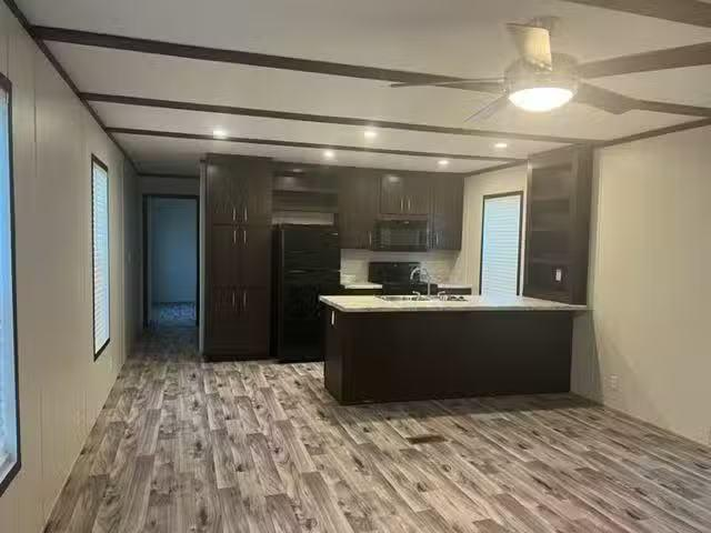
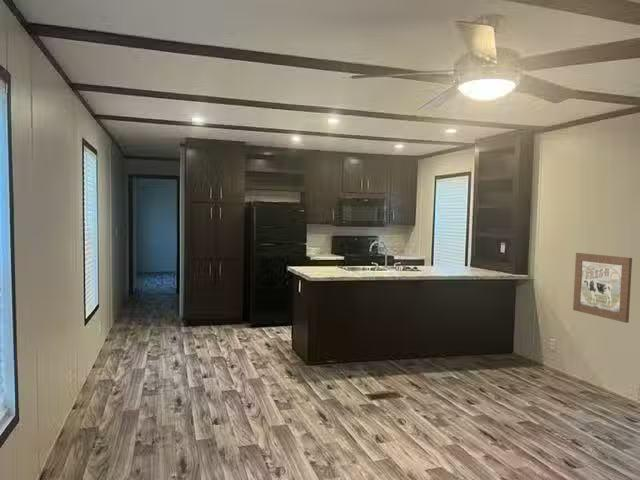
+ wall art [572,252,633,324]
